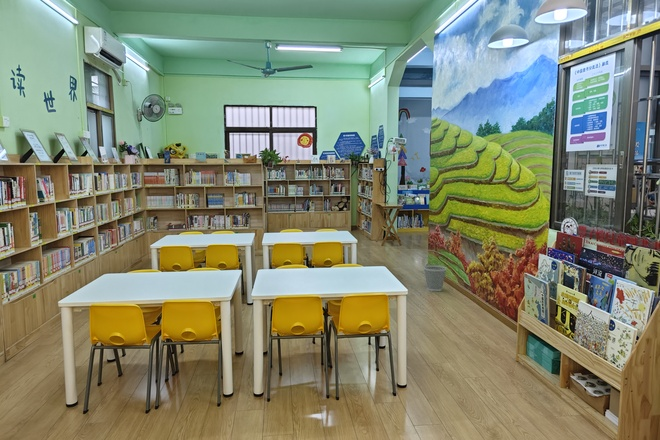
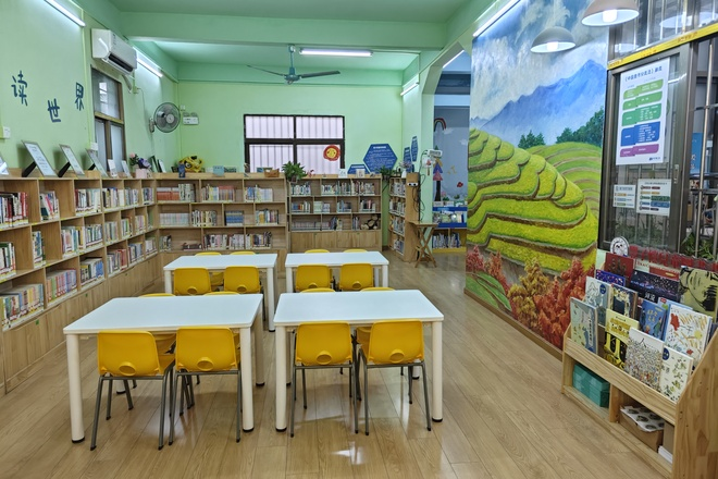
- wastebasket [422,264,448,292]
